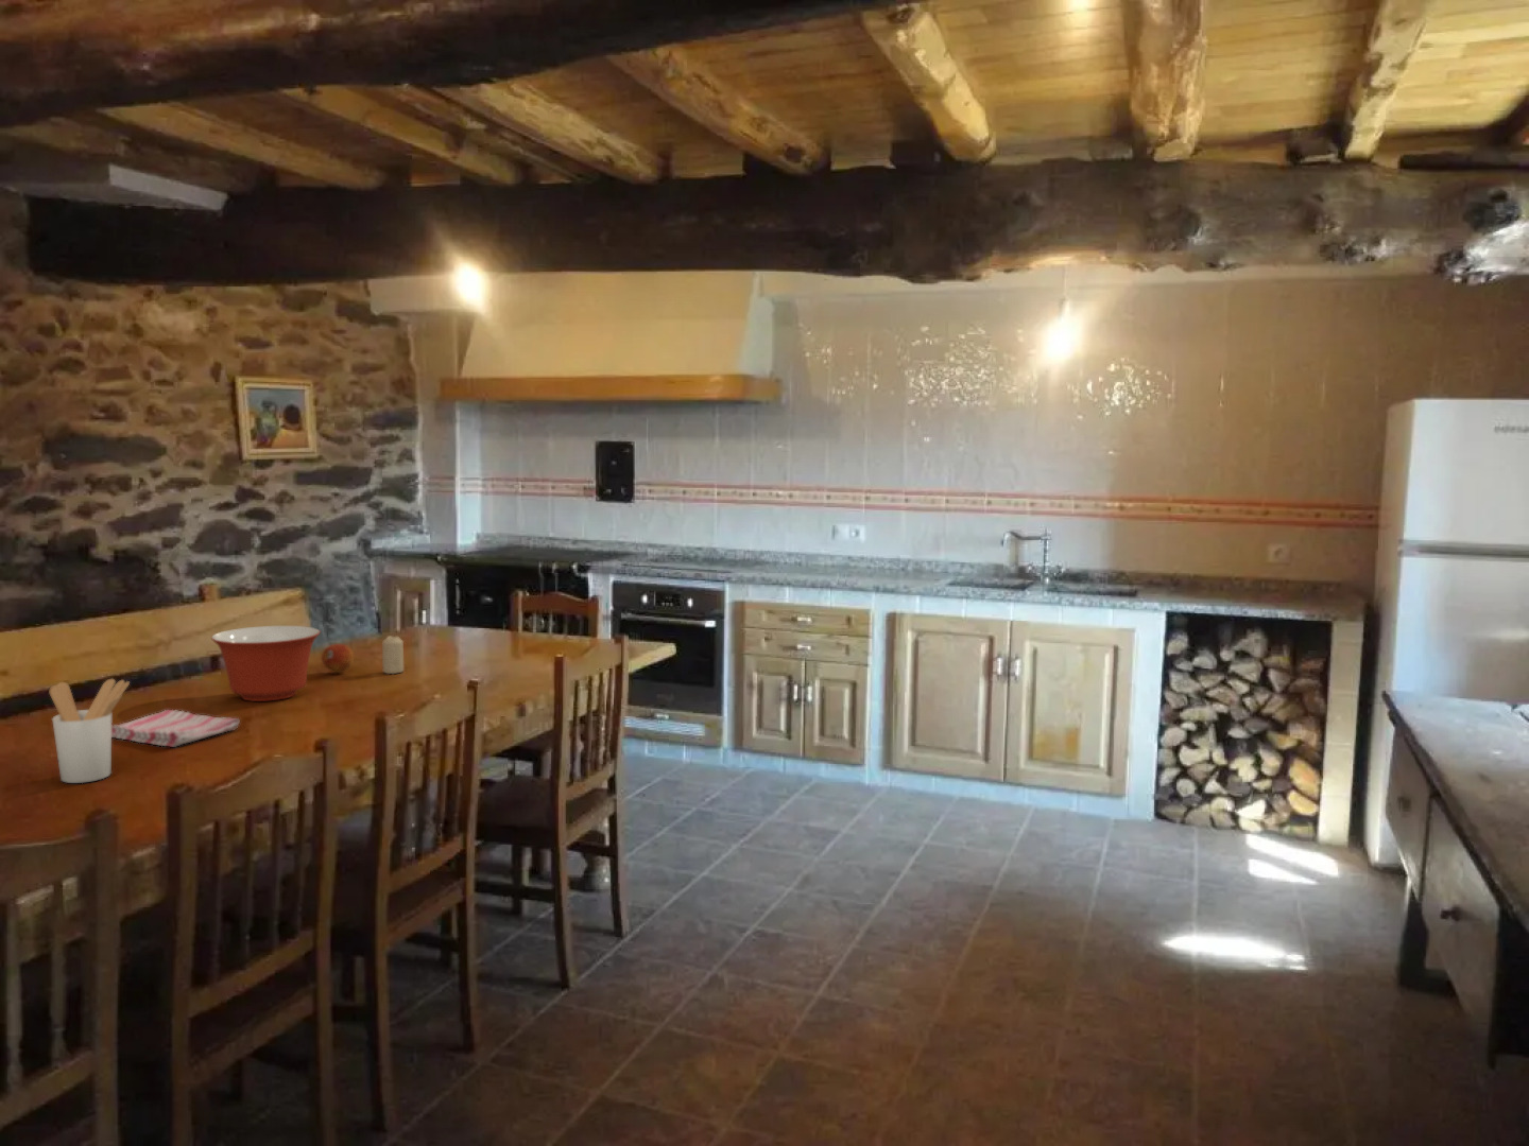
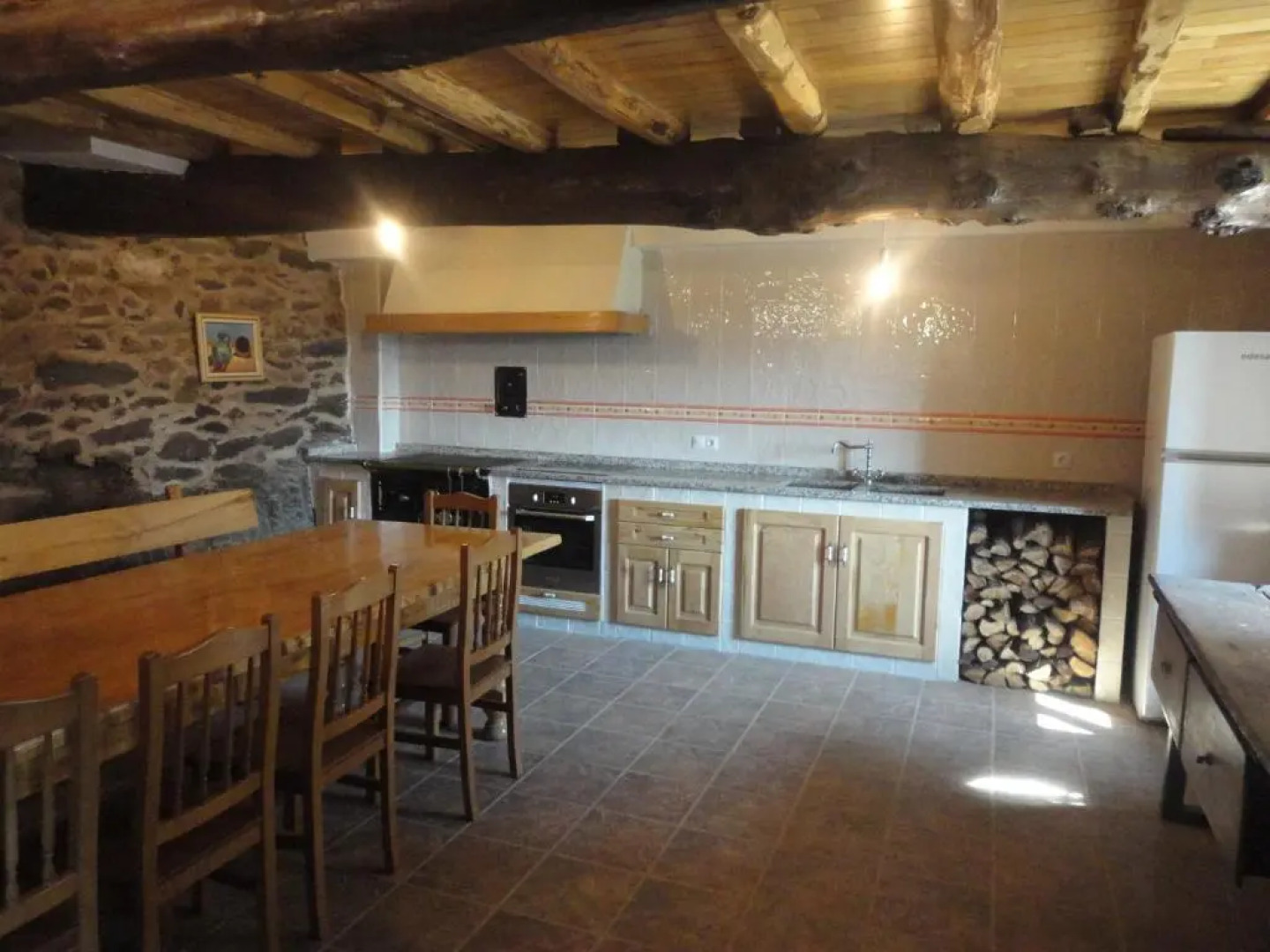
- utensil holder [49,678,130,784]
- candle [382,634,405,675]
- mixing bowl [211,625,321,703]
- fruit [320,643,355,674]
- dish towel [112,709,241,748]
